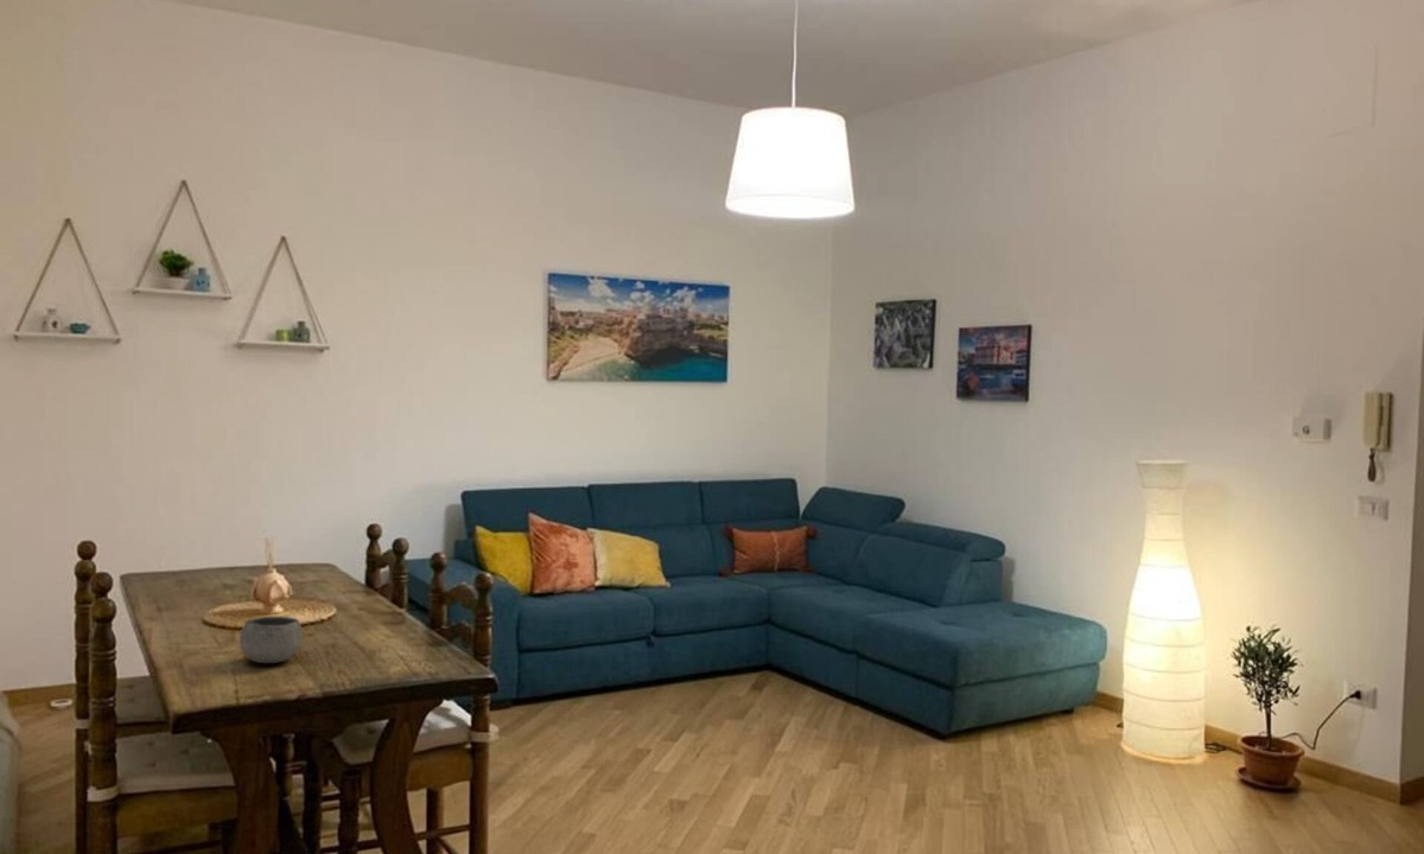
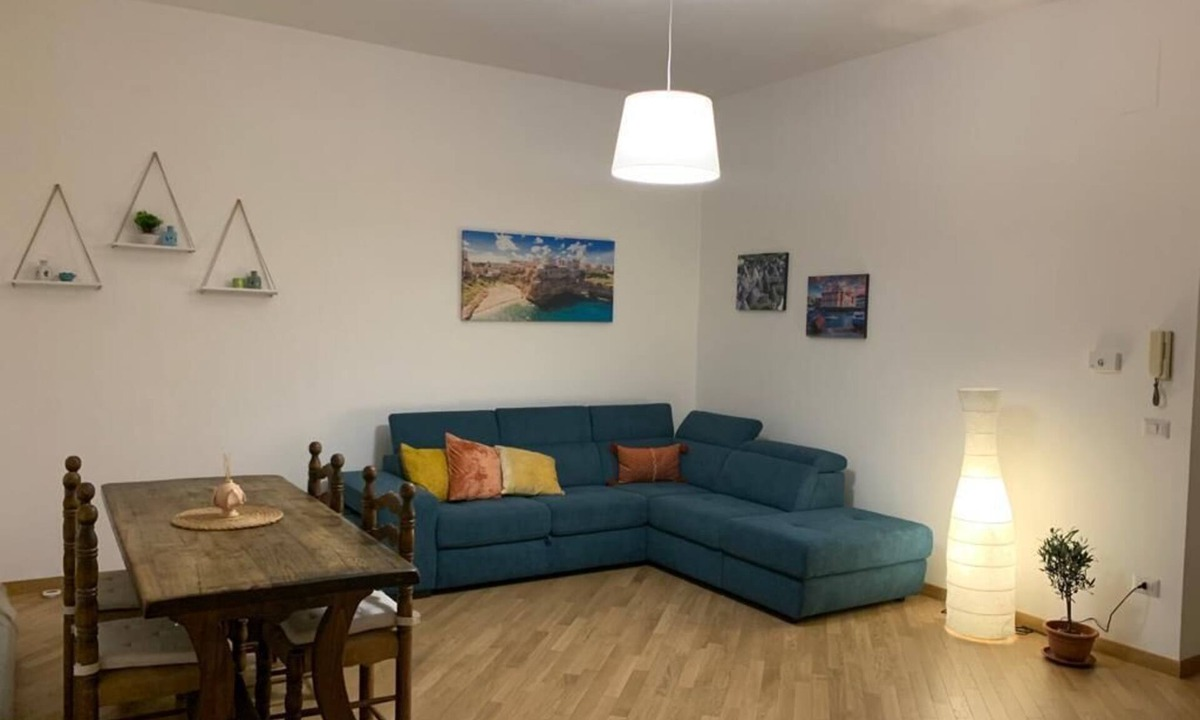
- bowl [239,616,304,664]
